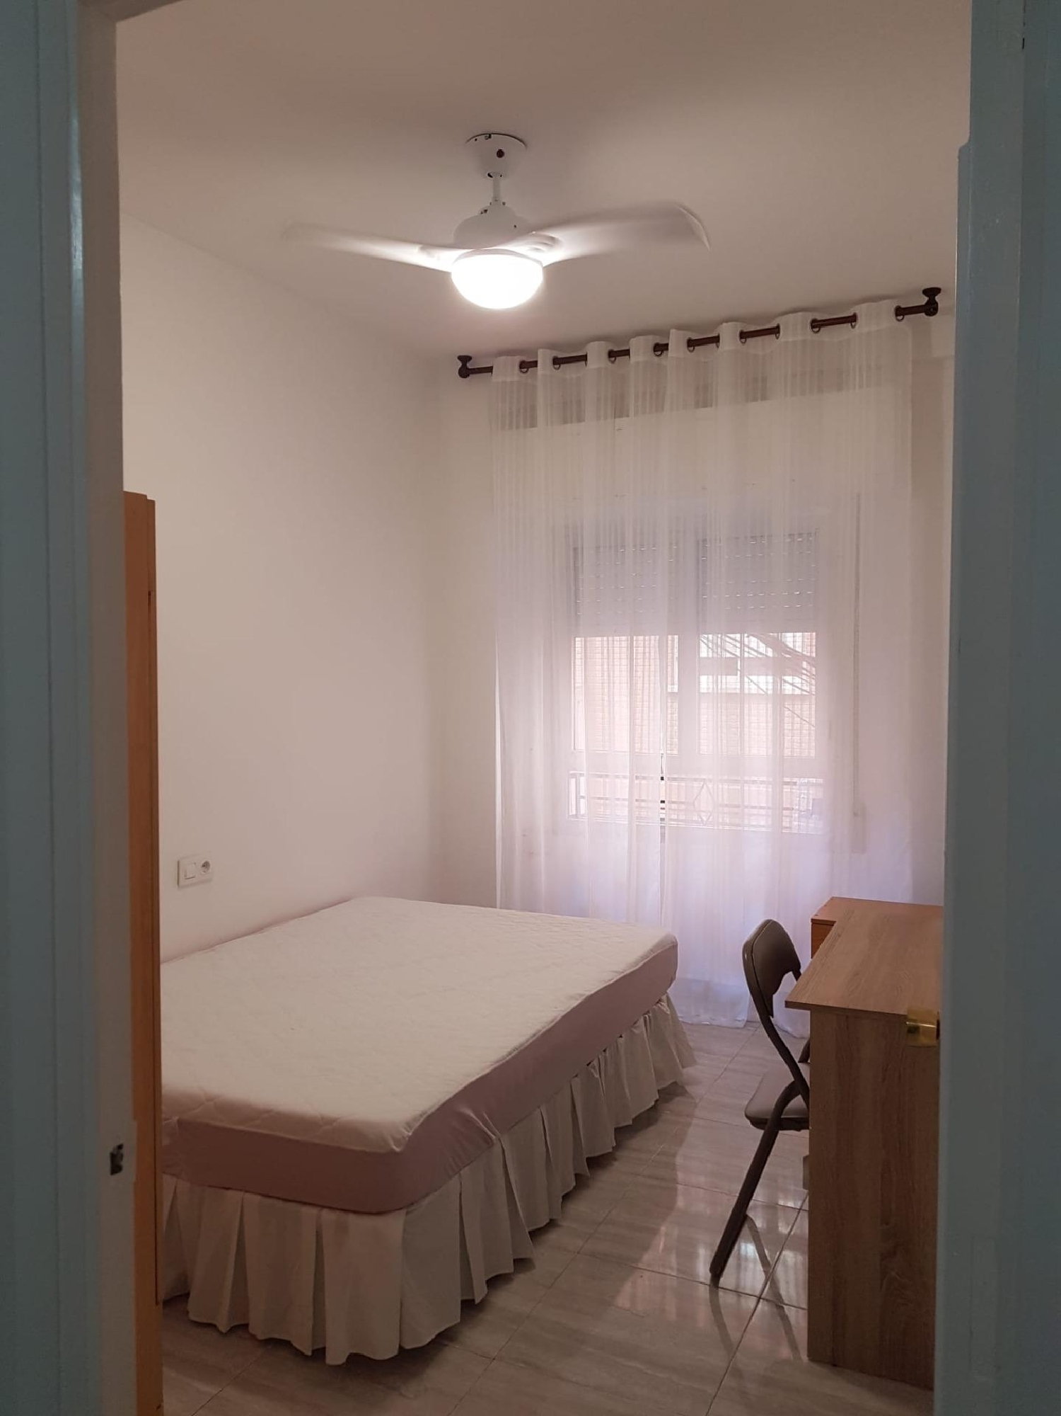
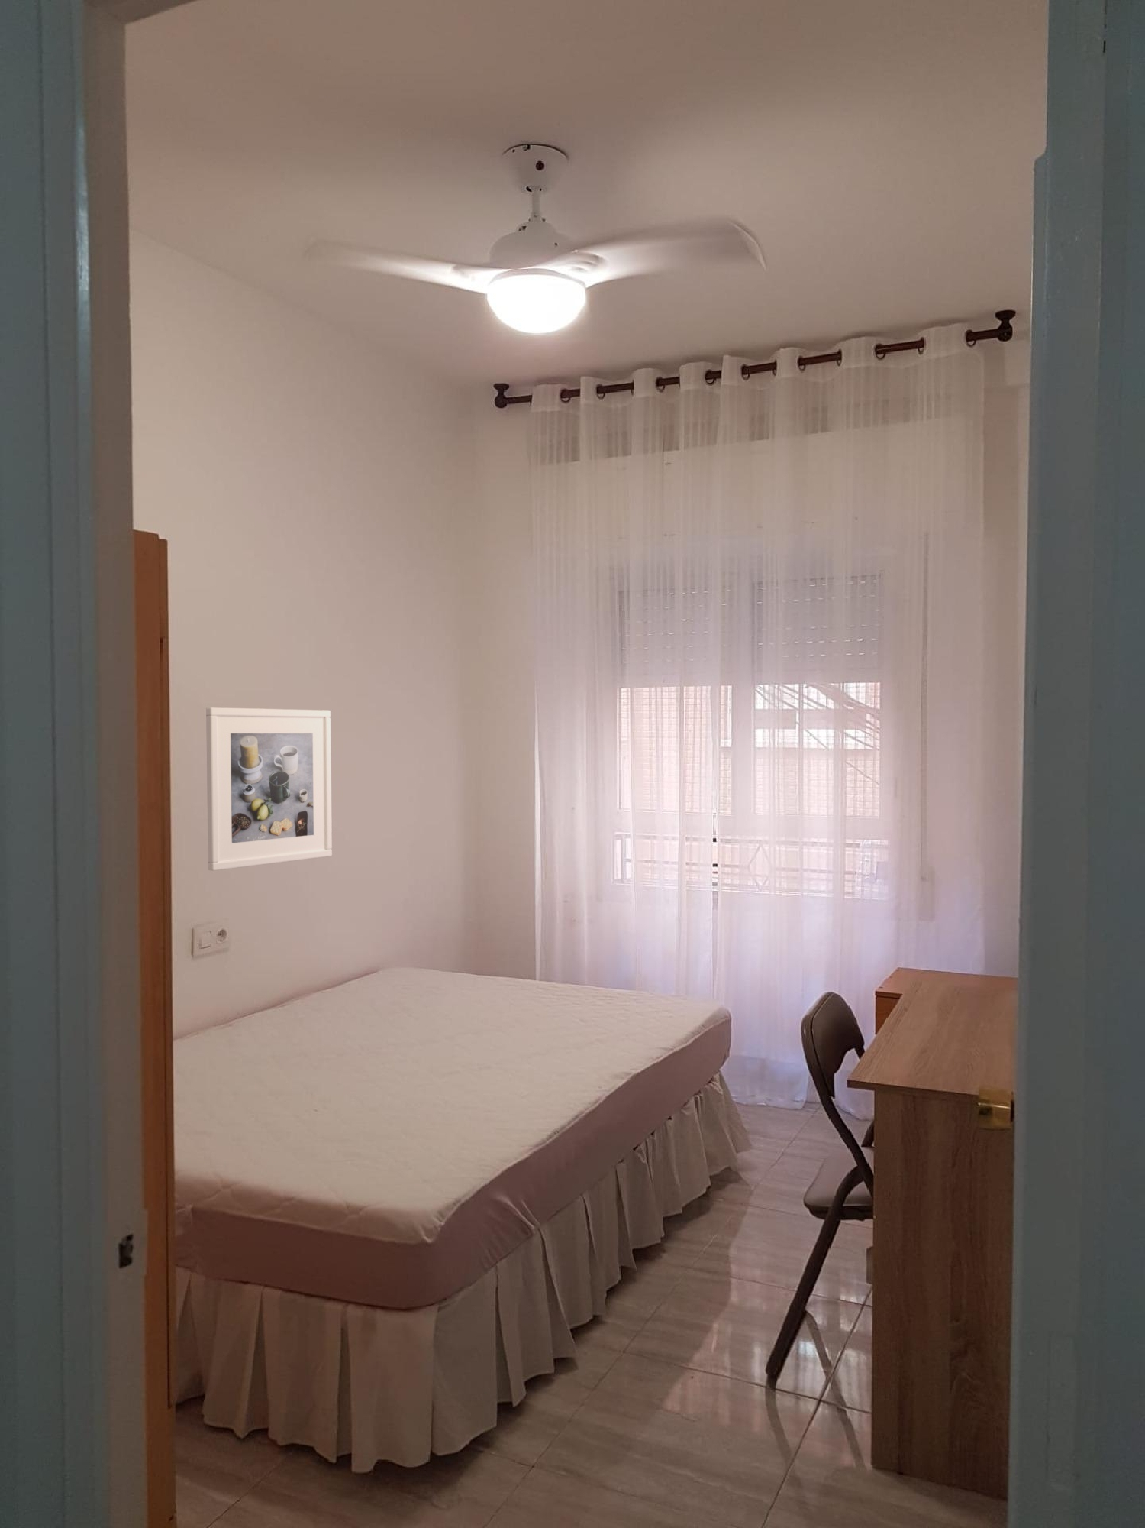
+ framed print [206,706,333,872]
